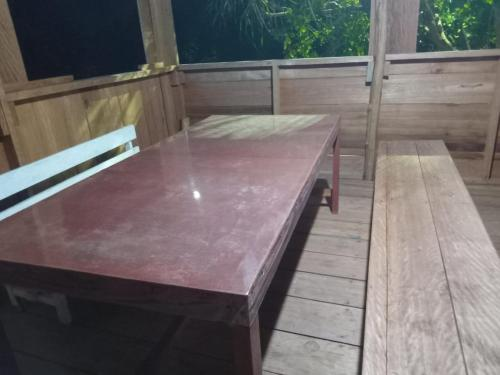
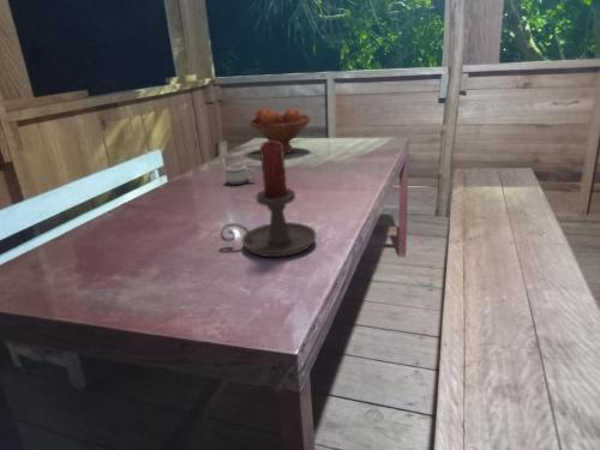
+ fruit bowl [247,107,312,155]
+ candle holder [220,140,318,258]
+ mug [224,163,257,186]
